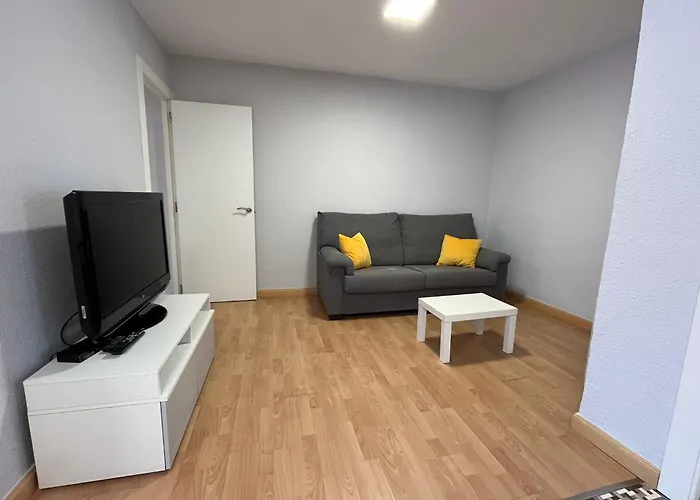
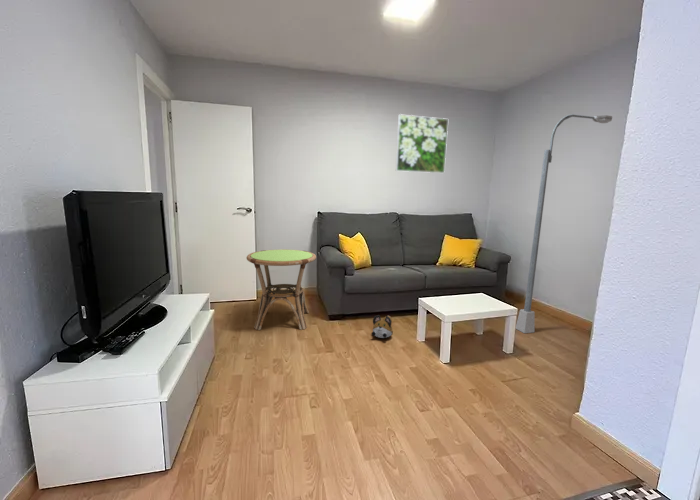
+ floor lamp [515,113,613,334]
+ plush toy [370,314,394,339]
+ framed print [395,113,449,174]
+ side table [246,248,317,331]
